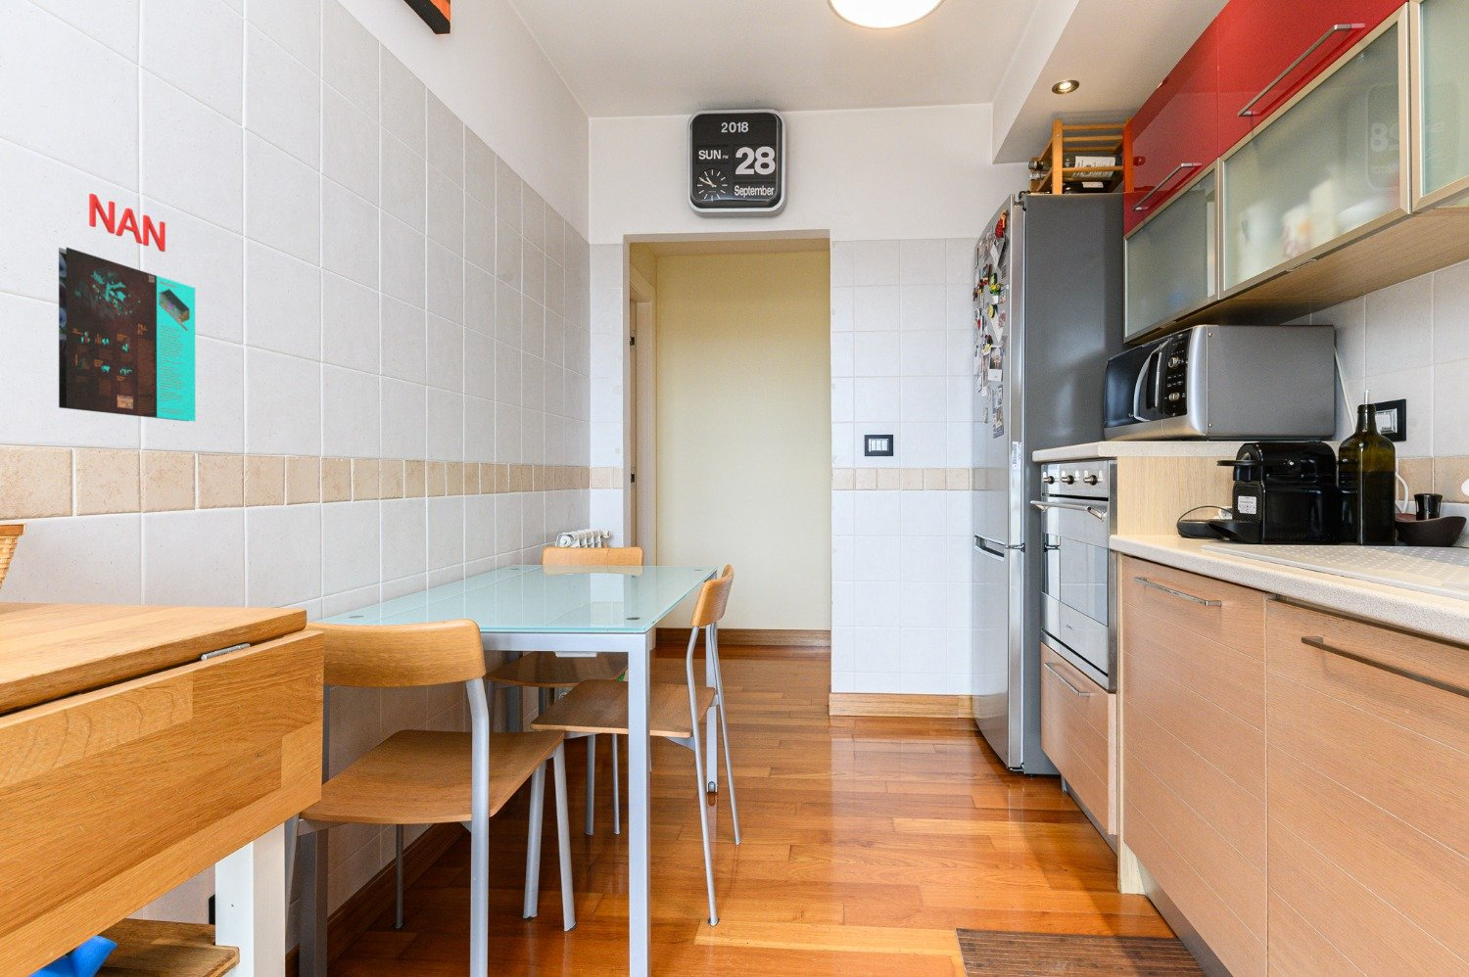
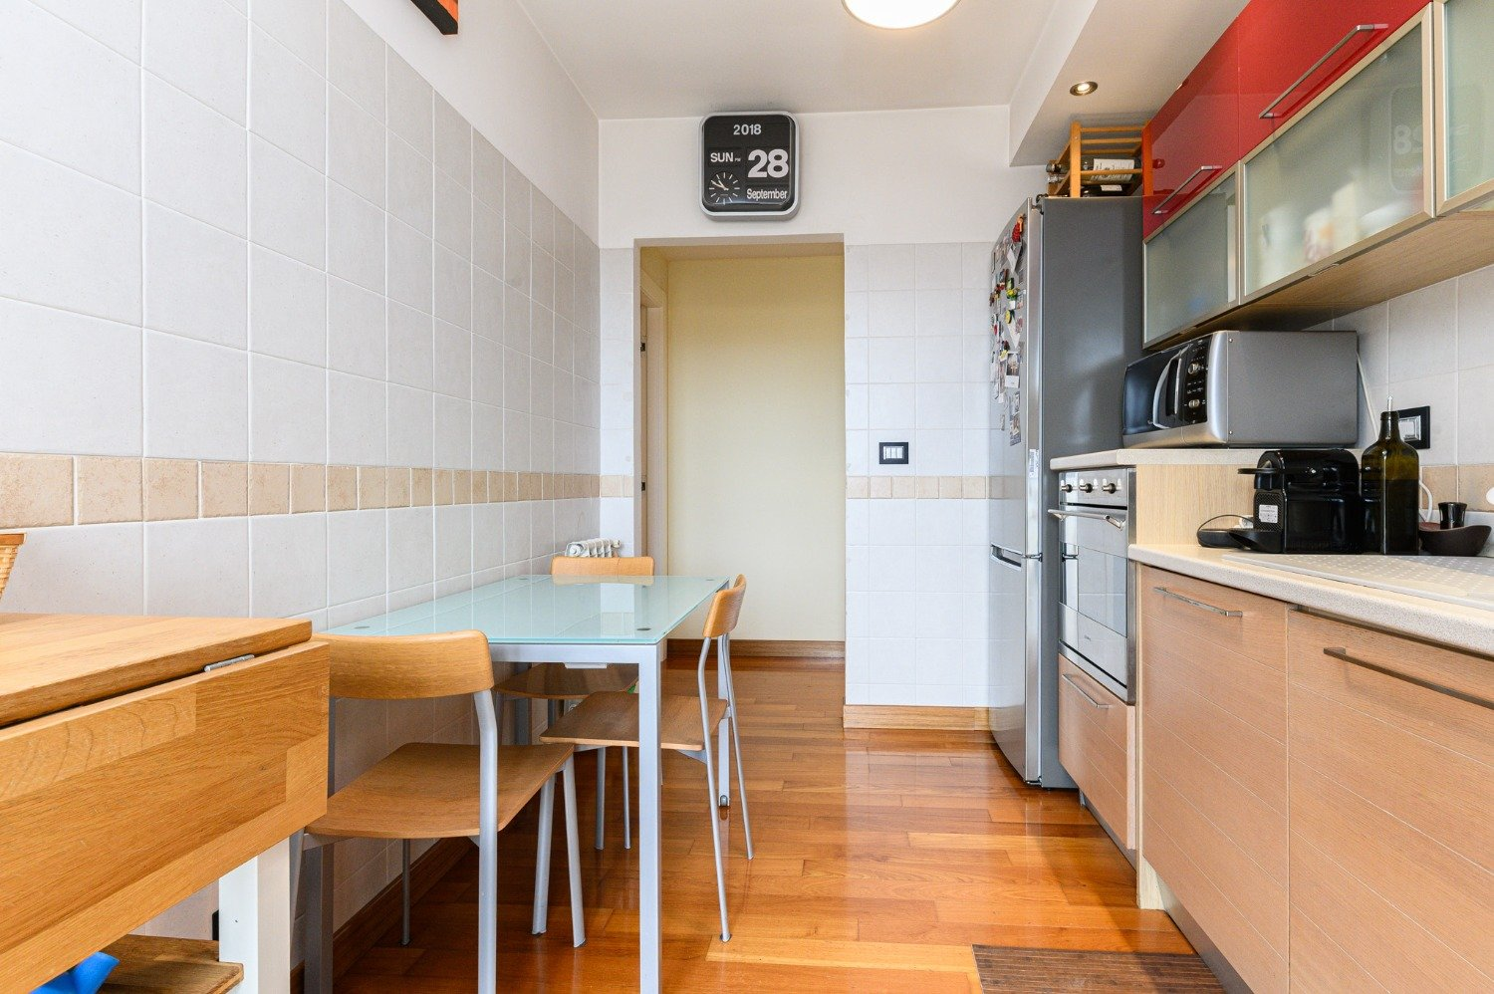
- calendar [58,193,196,422]
